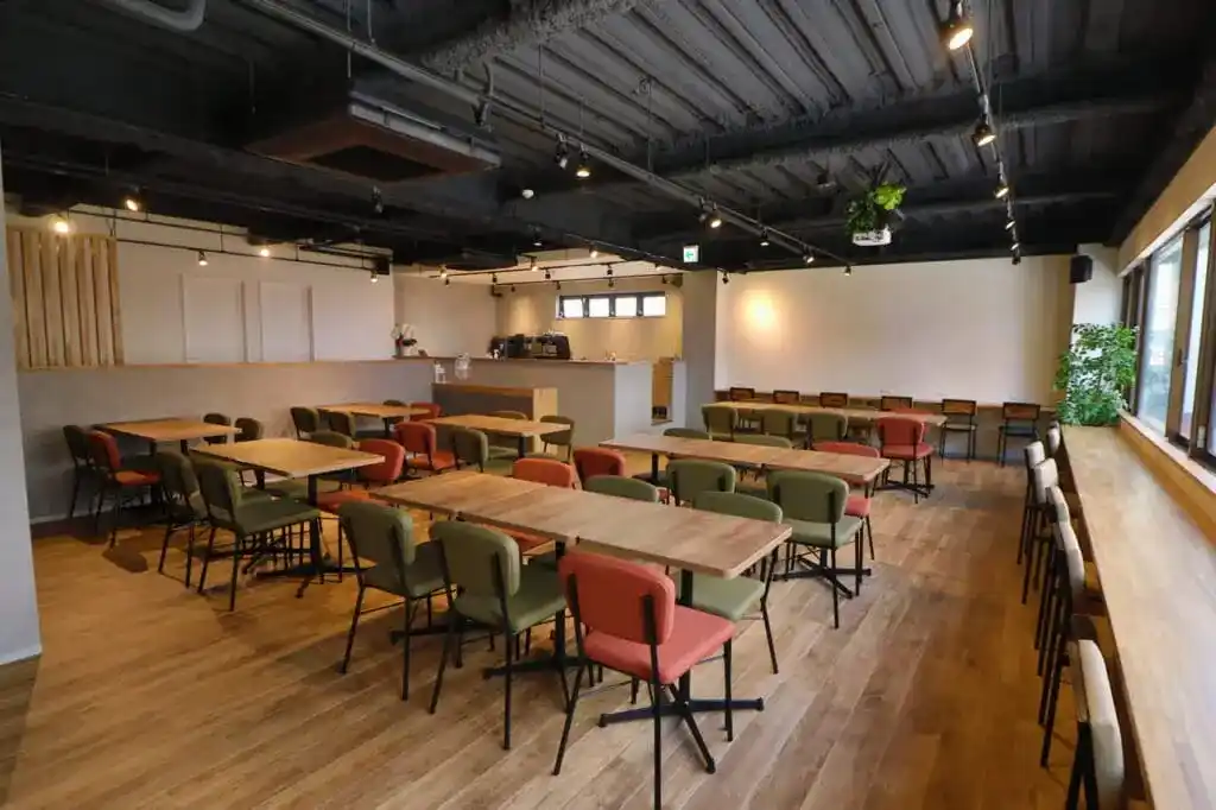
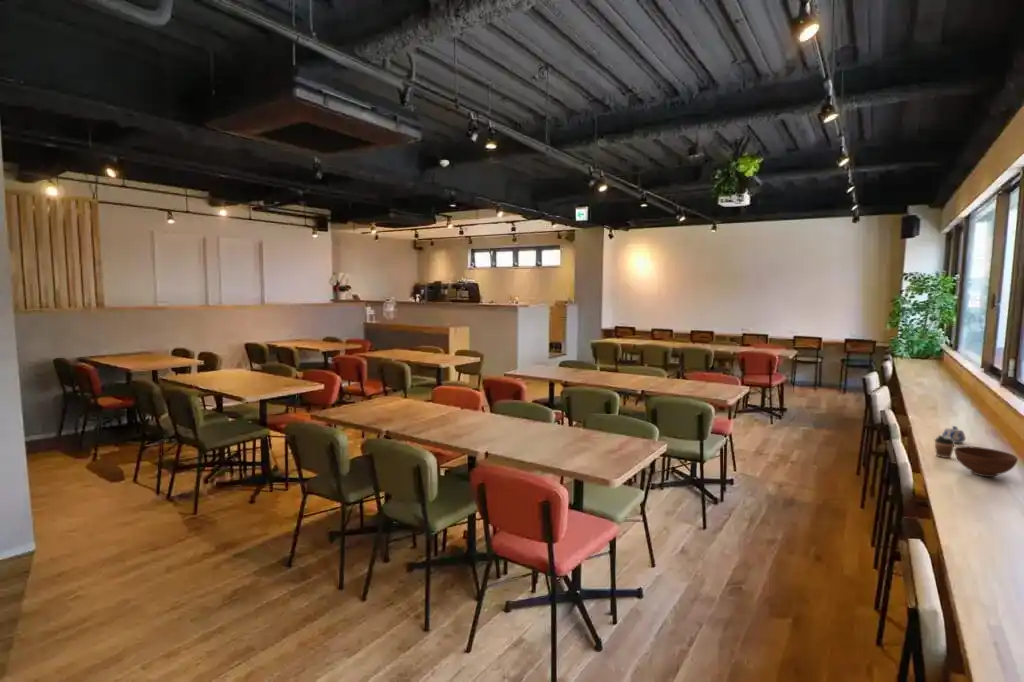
+ bowl [953,445,1019,478]
+ coffee cup [934,434,956,459]
+ teapot [941,425,967,444]
